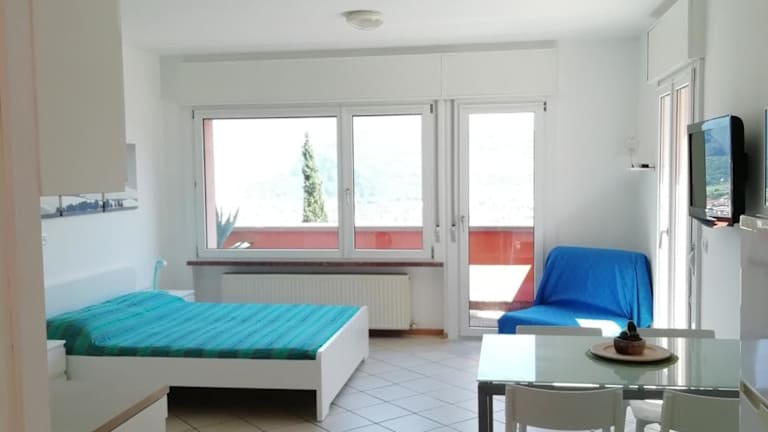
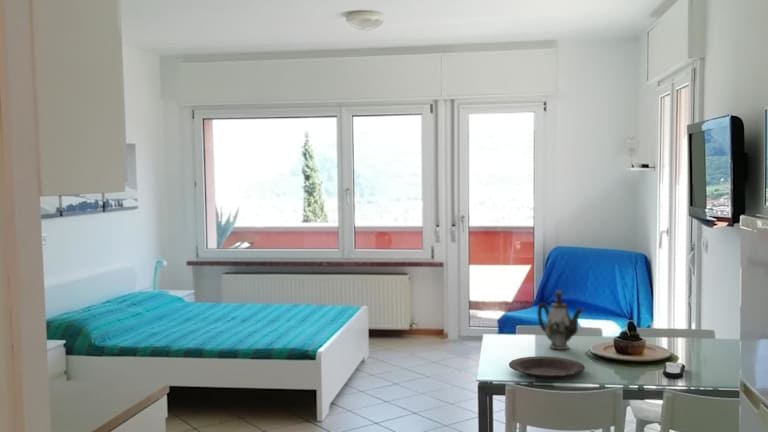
+ plate [508,355,586,379]
+ teapot [536,289,585,351]
+ remote control [662,361,686,379]
